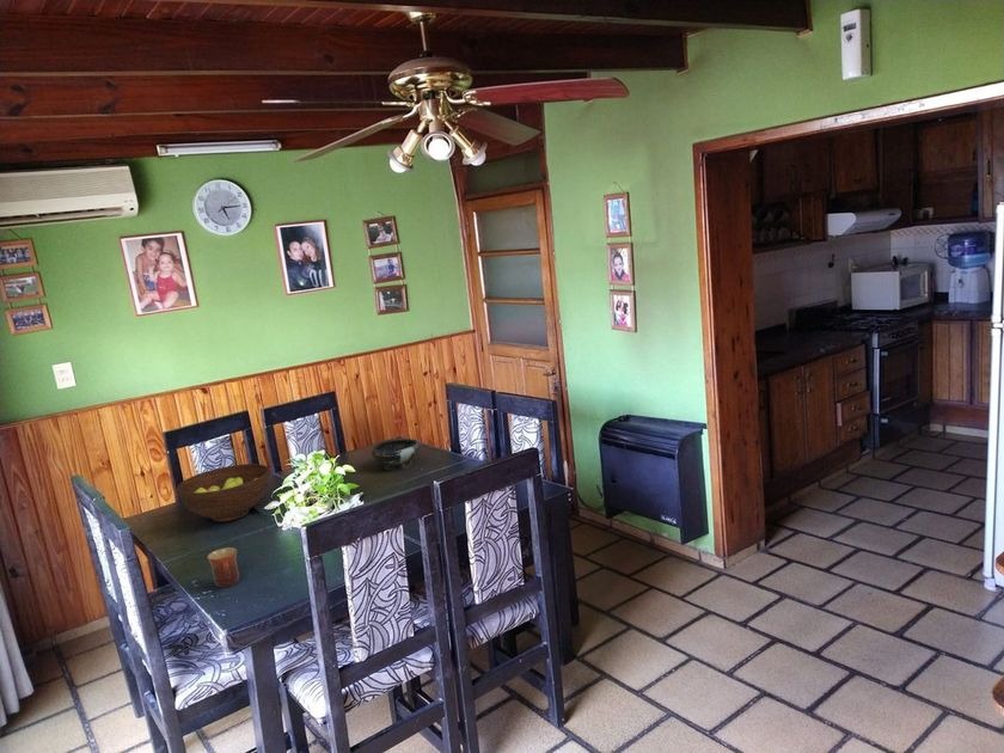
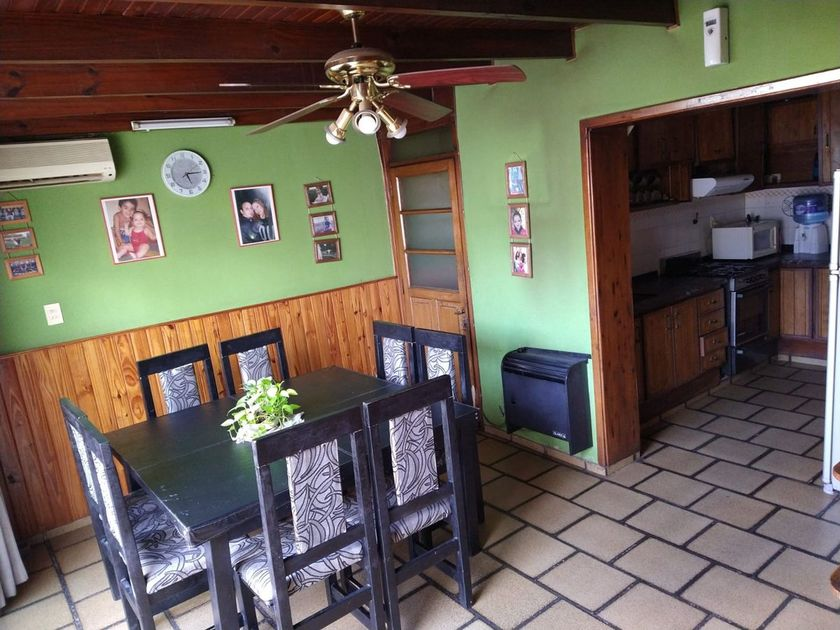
- mug [207,546,240,589]
- bowl [371,437,421,471]
- fruit bowl [176,463,271,524]
